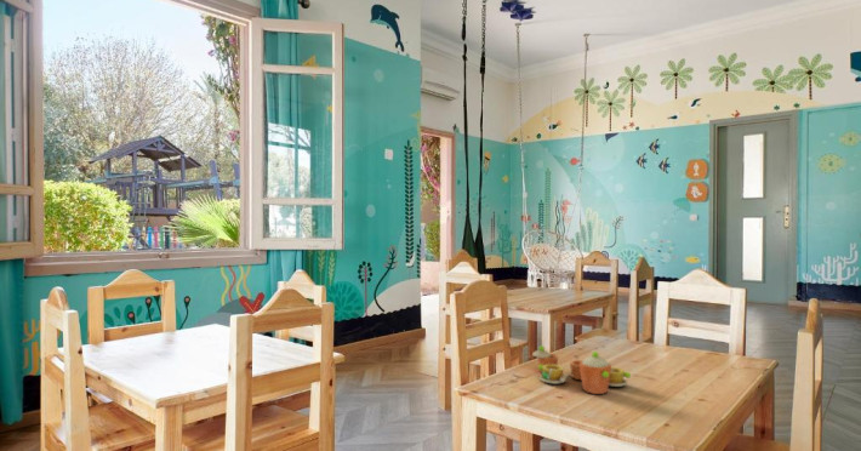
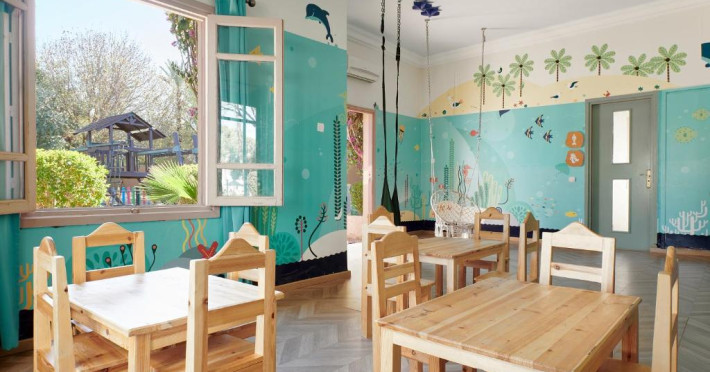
- toy tea set [531,344,632,395]
